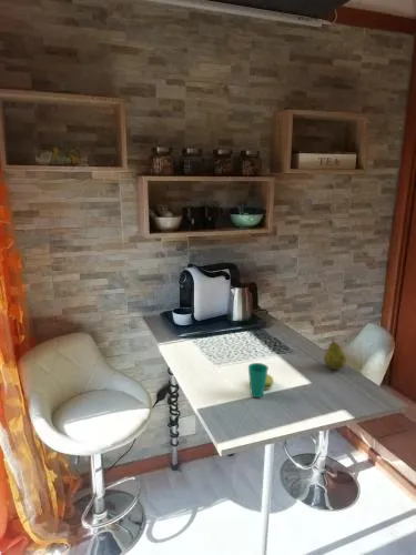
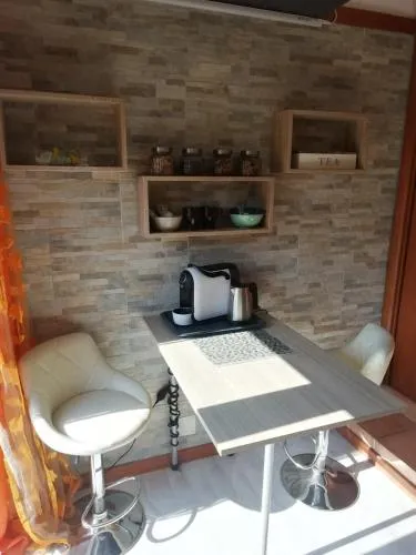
- cup [247,362,275,398]
- fruit [323,337,347,371]
